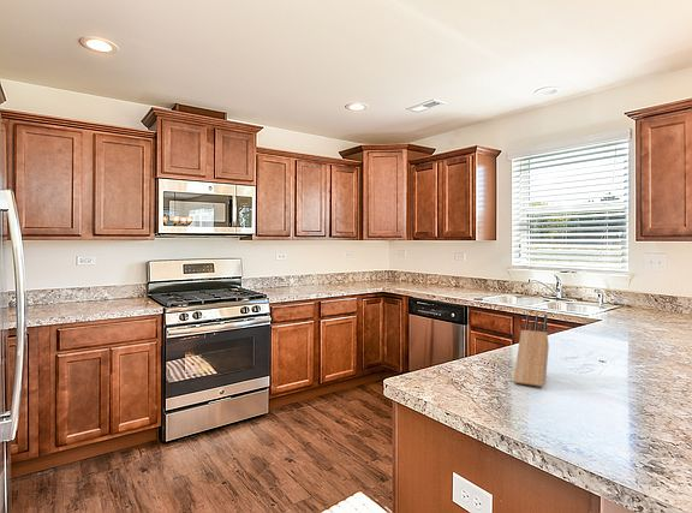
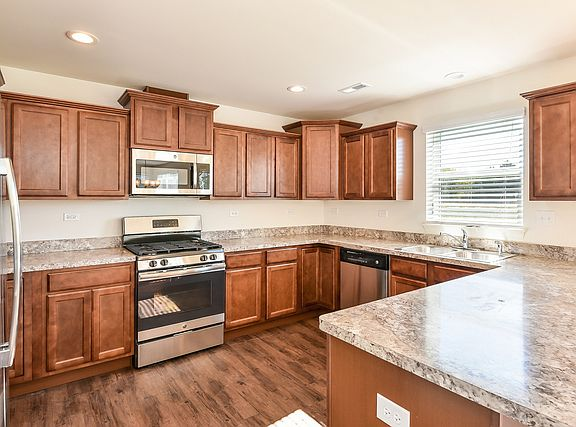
- knife block [513,314,550,388]
